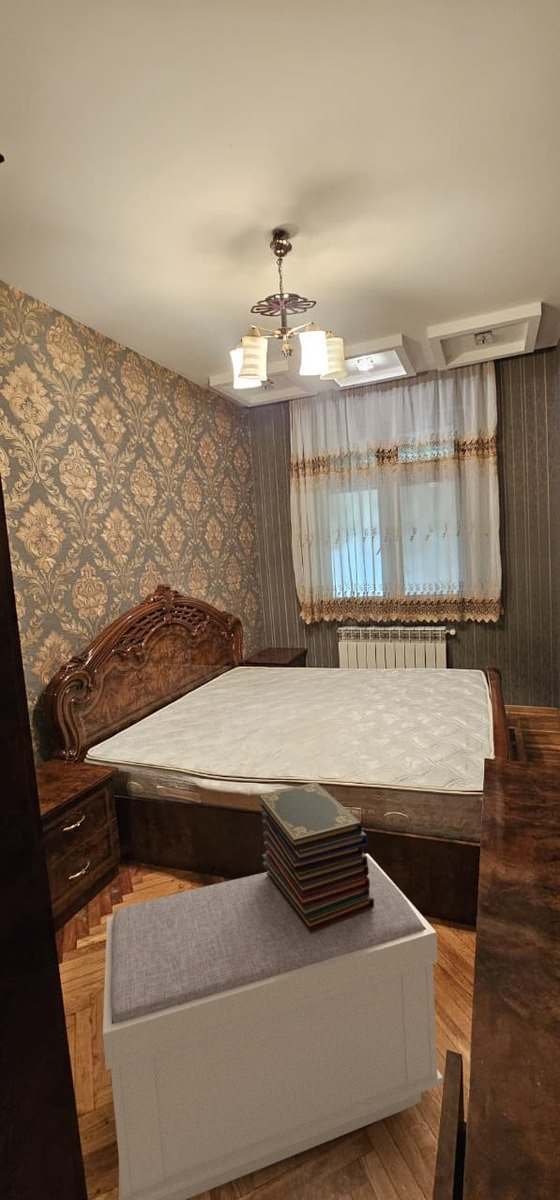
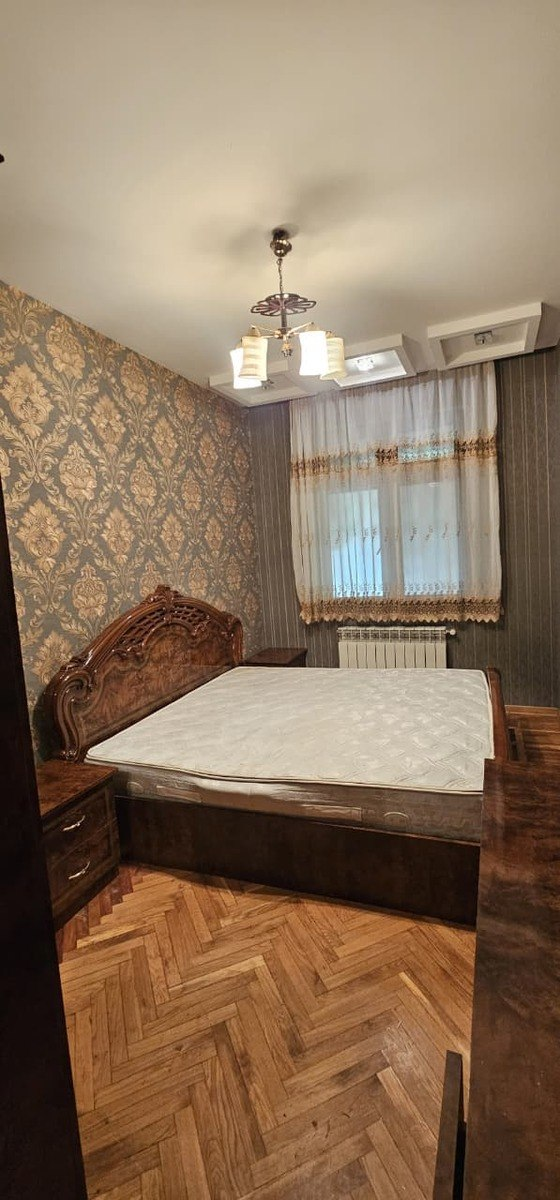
- book stack [257,781,374,933]
- bench [102,852,444,1200]
